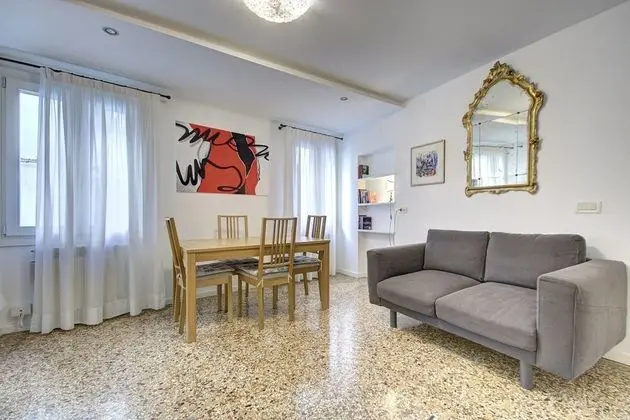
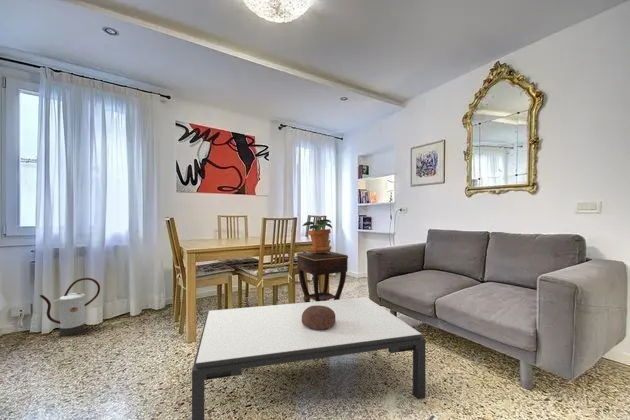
+ decorative bowl [302,305,336,330]
+ coffee table [191,296,427,420]
+ watering can [38,277,101,337]
+ side table [296,250,349,303]
+ potted plant [302,218,333,253]
